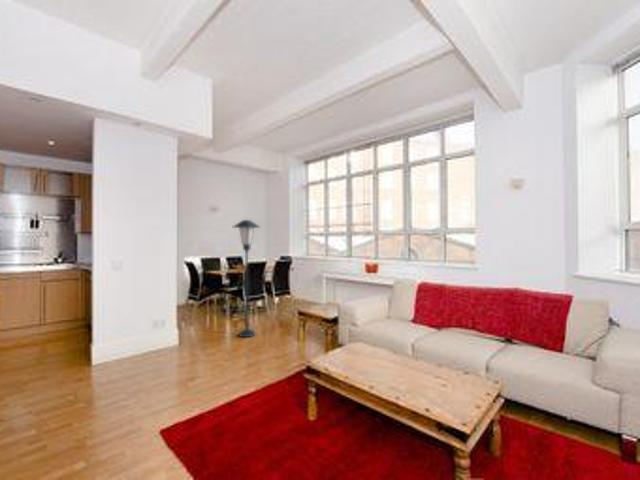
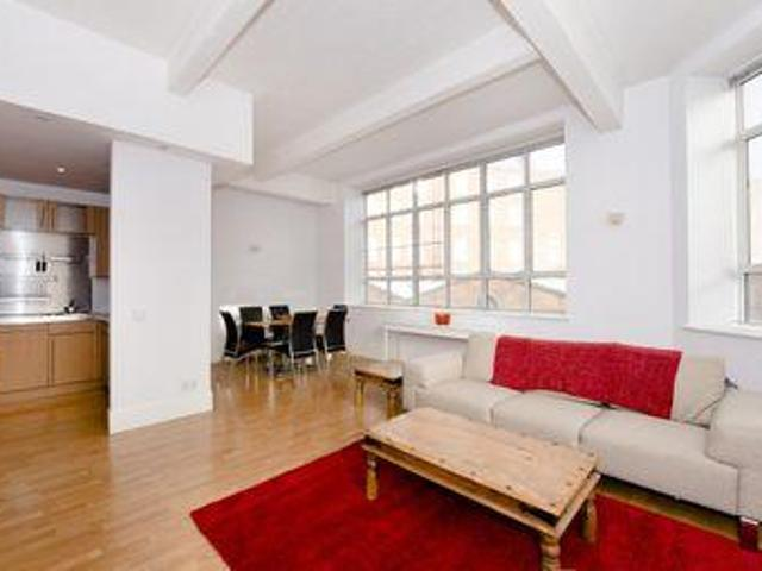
- floor lamp [232,219,262,338]
